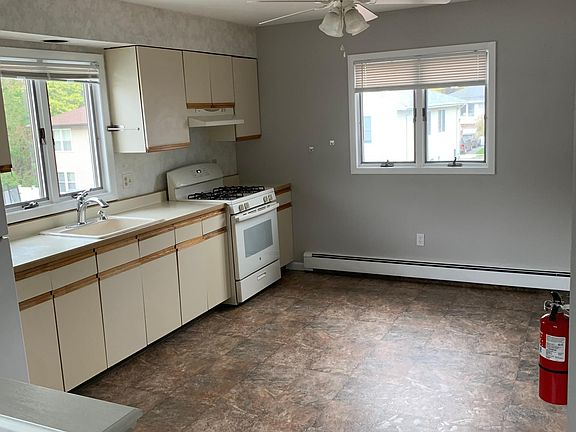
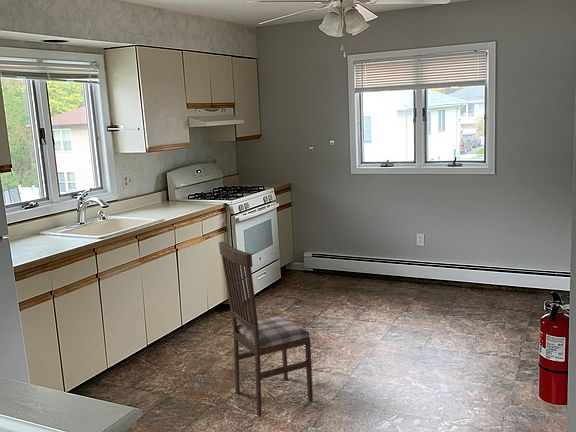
+ dining chair [218,241,314,417]
